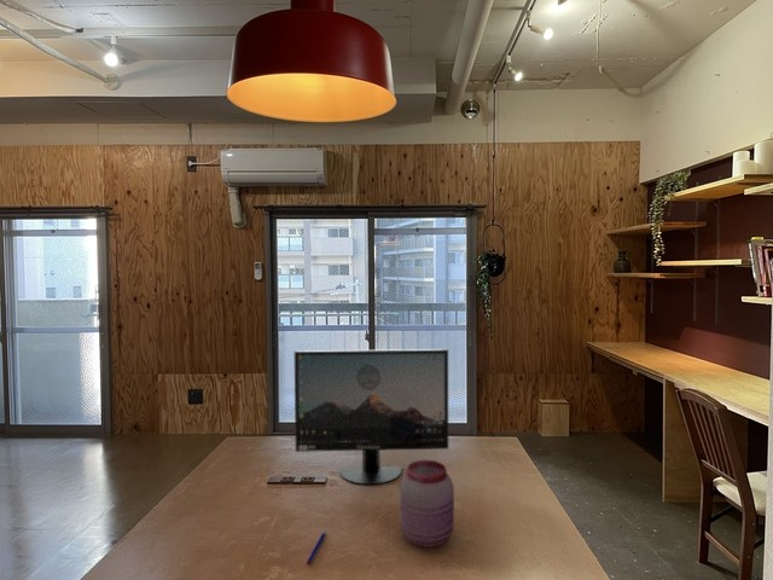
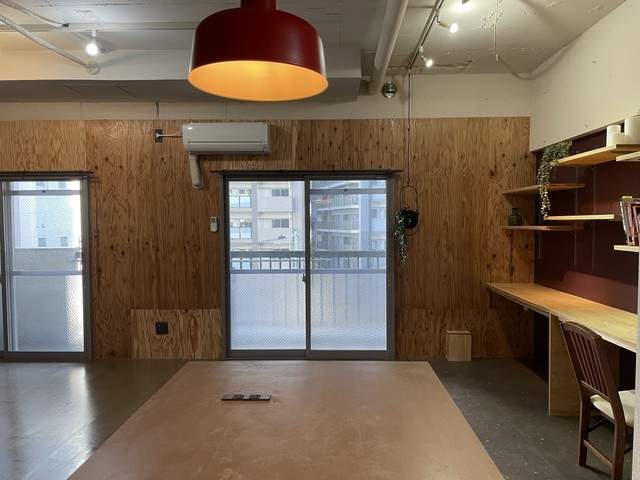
- monitor [293,348,449,486]
- pen [306,529,327,566]
- jar [399,459,455,549]
